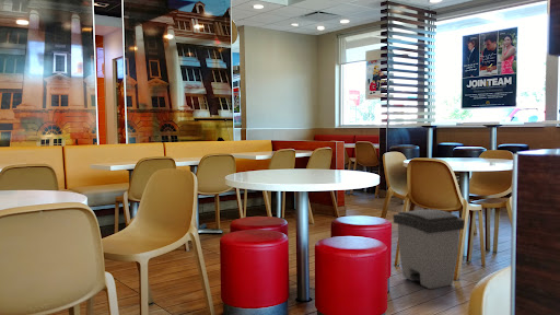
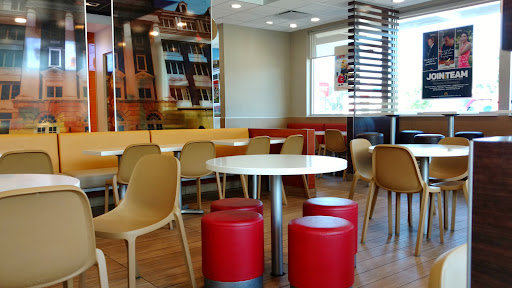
- trash can [392,208,466,290]
